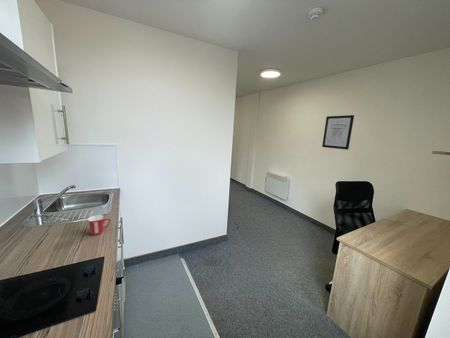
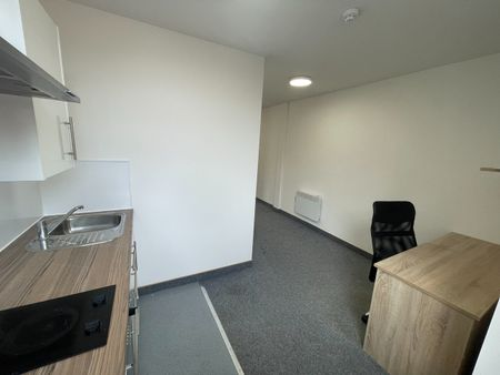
- wall art [321,114,355,151]
- mug [87,214,112,236]
